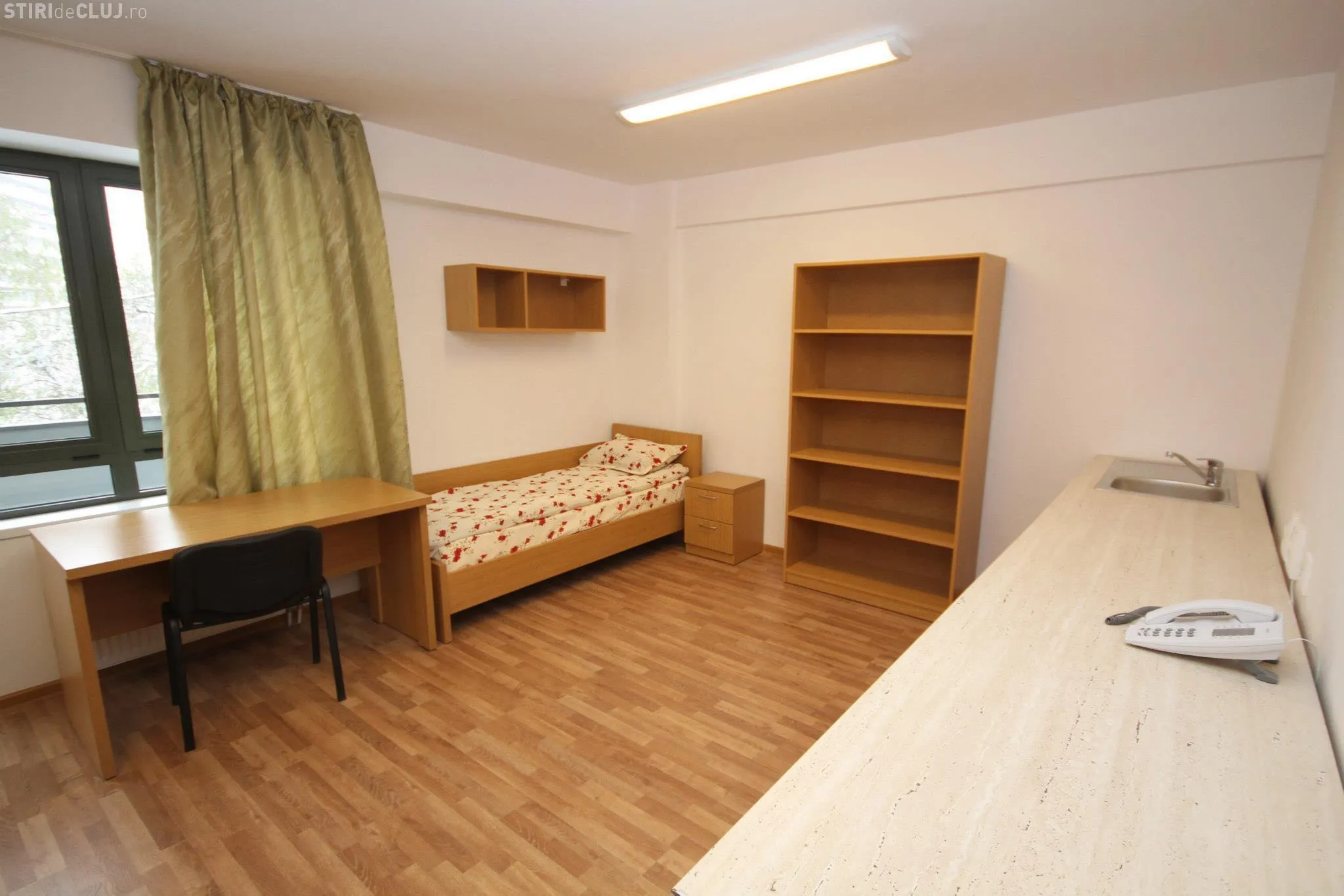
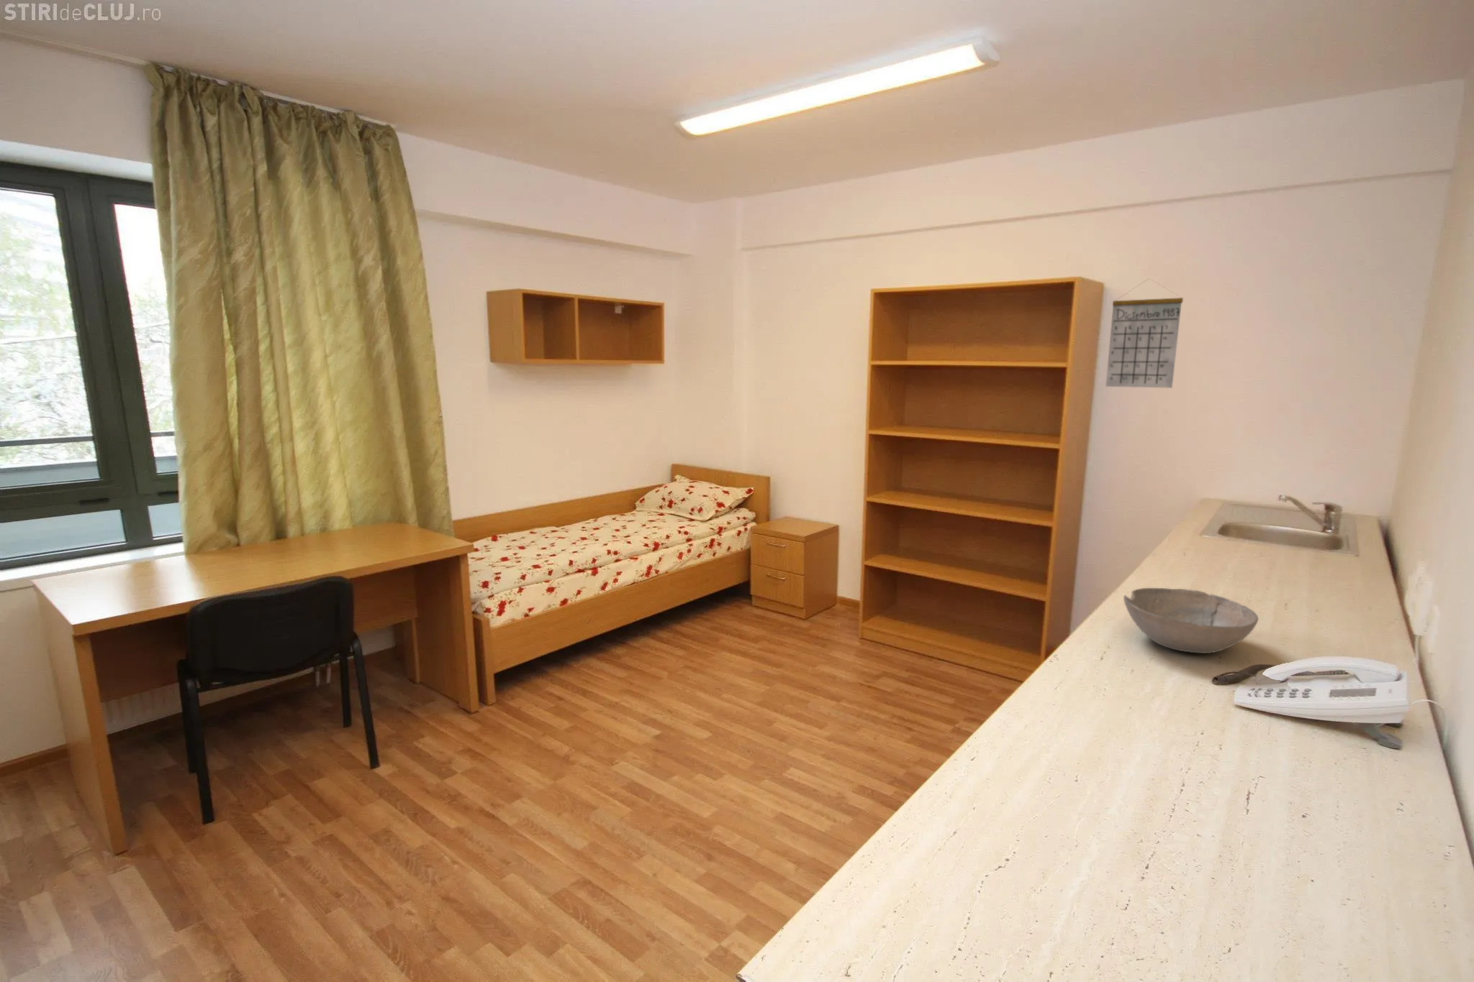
+ calendar [1104,277,1184,389]
+ bowl [1123,587,1259,654]
